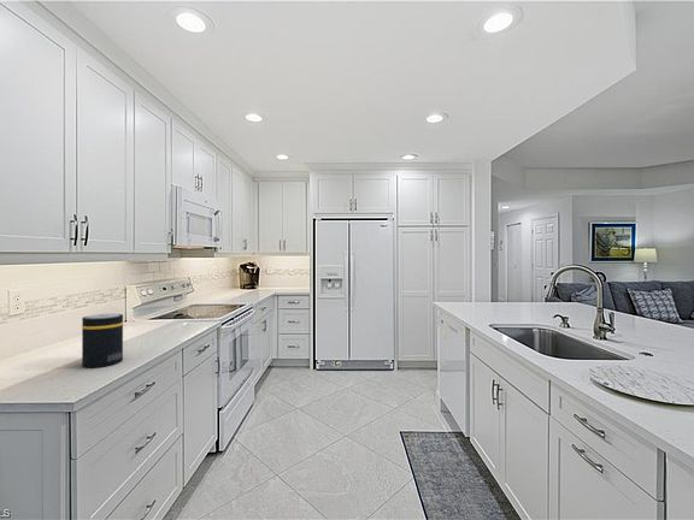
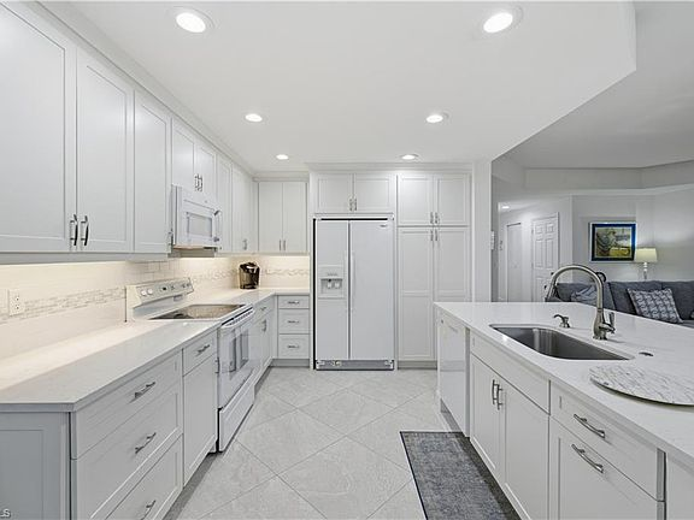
- cylinder [81,313,124,368]
